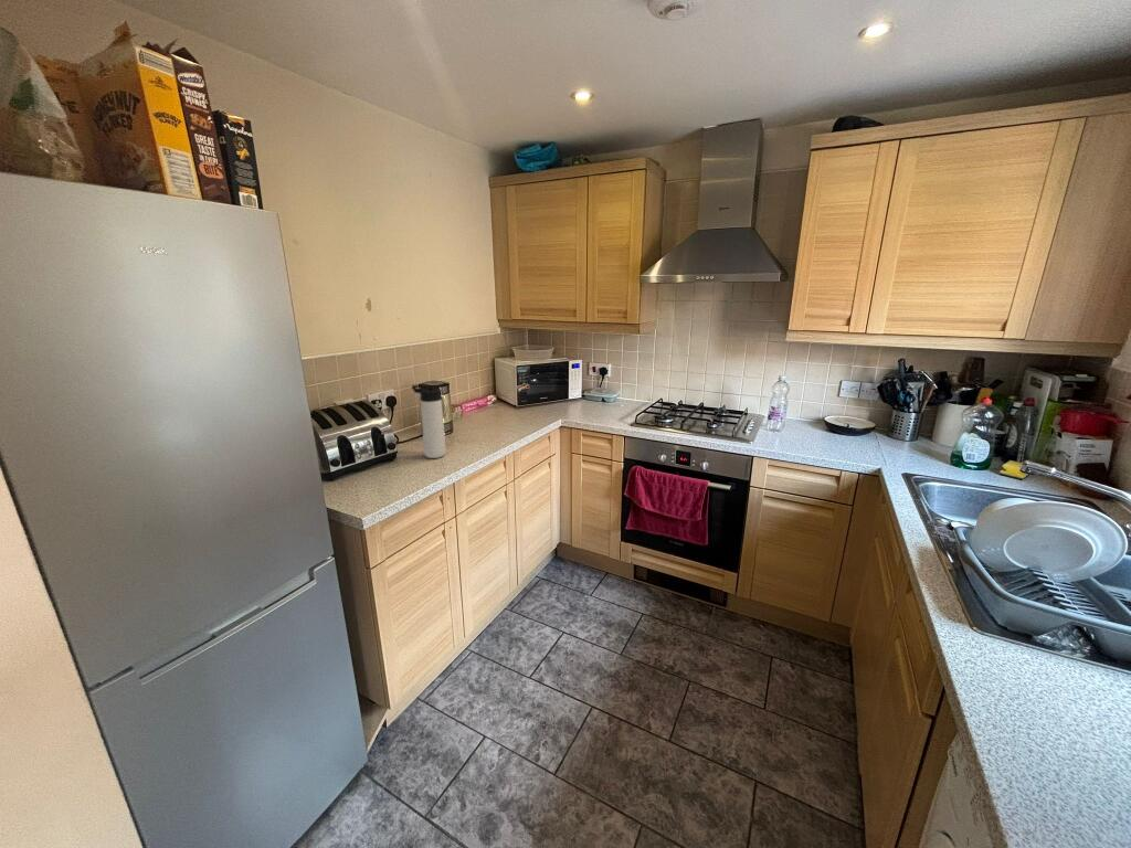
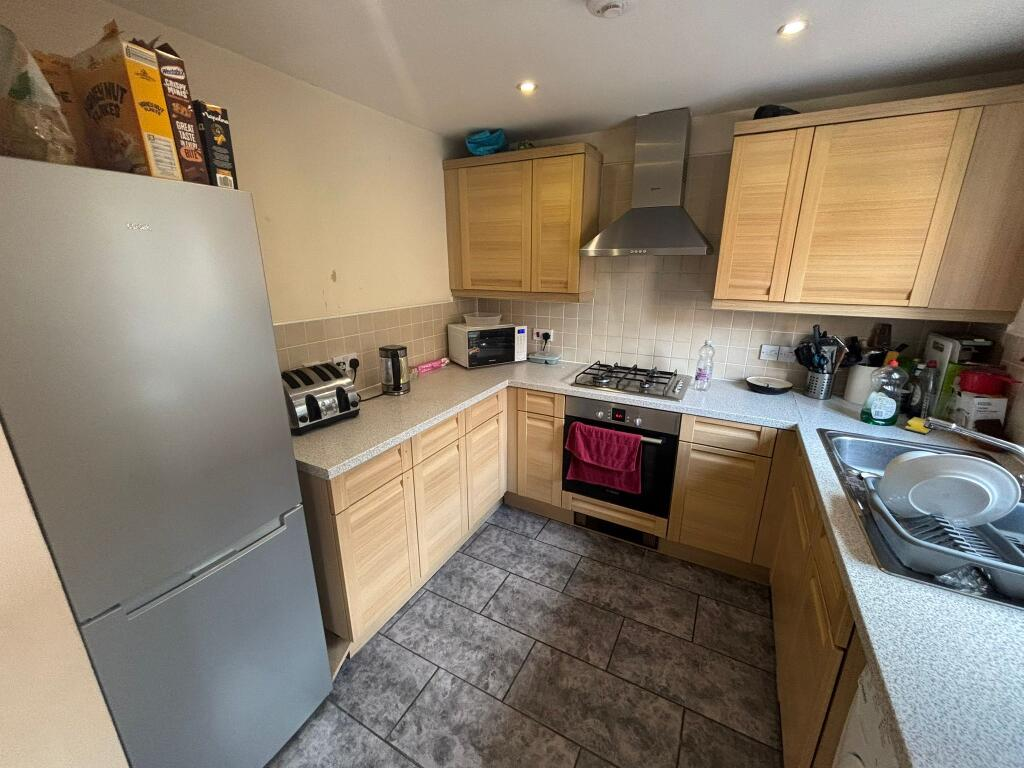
- thermos bottle [411,384,447,459]
